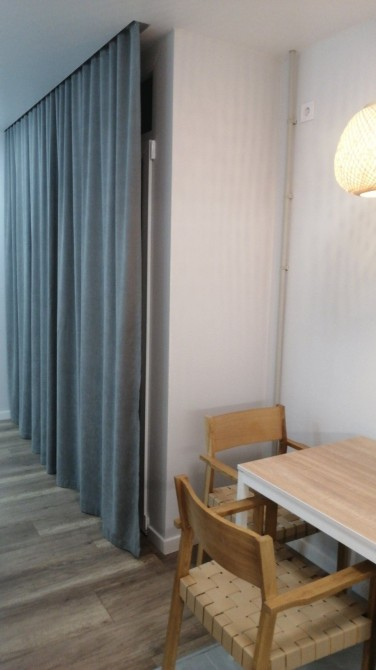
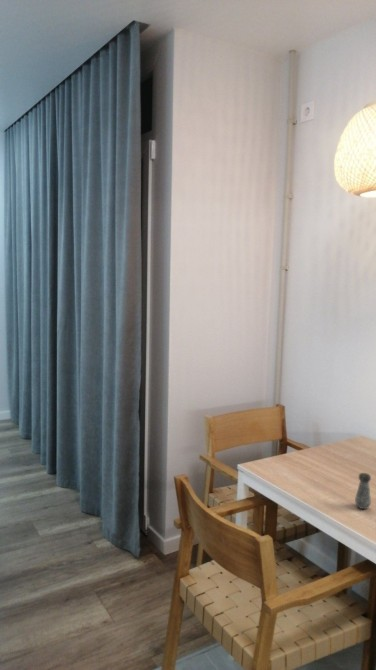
+ salt shaker [354,472,372,510]
